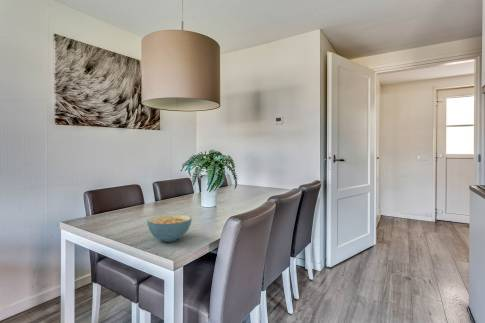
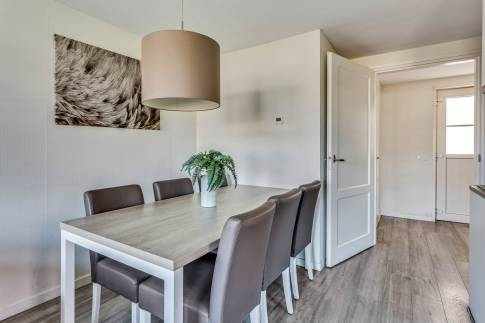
- cereal bowl [146,214,193,243]
